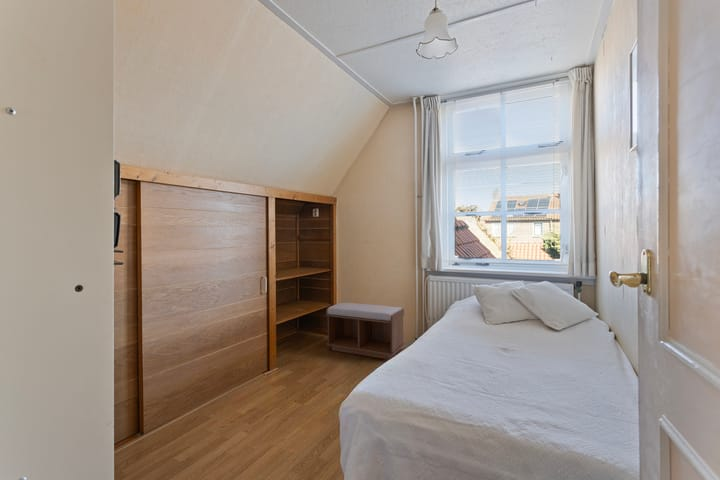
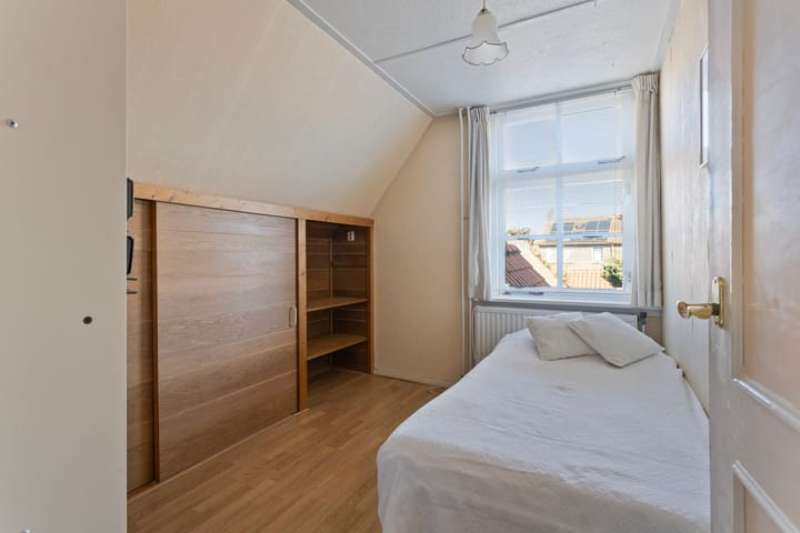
- bench [325,302,405,360]
